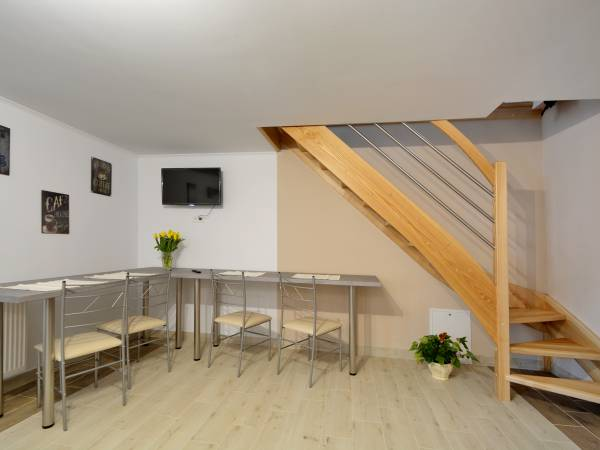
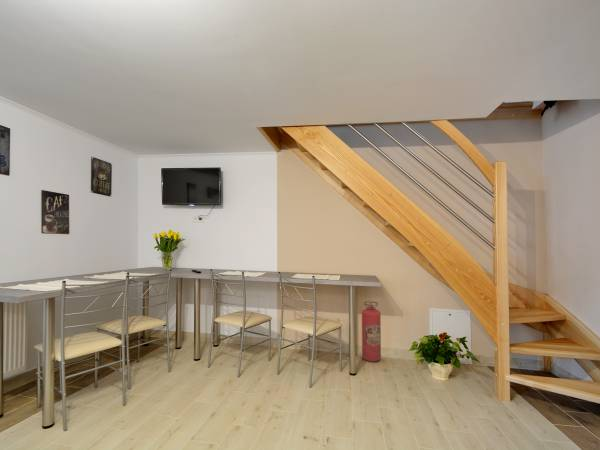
+ fire extinguisher [361,300,382,363]
